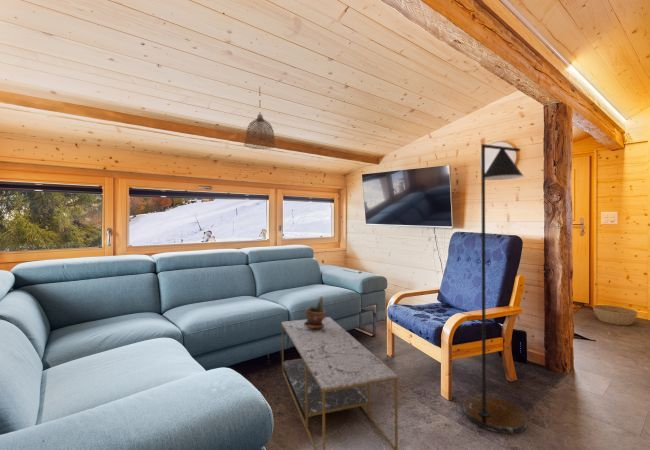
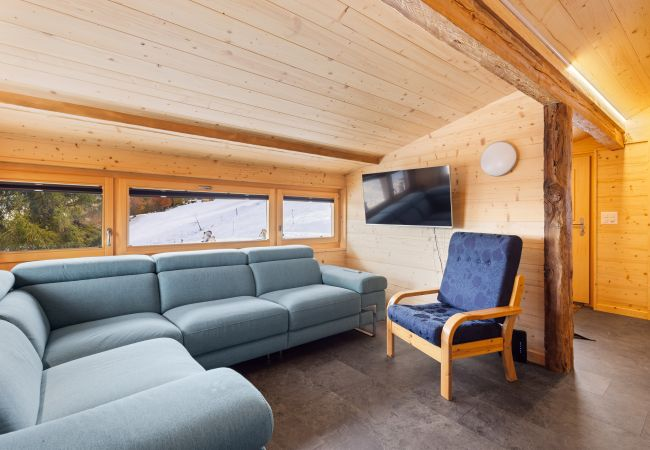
- basket [592,304,639,326]
- pendant lamp [243,85,277,150]
- floor lamp [462,143,528,434]
- coffee table [281,316,399,450]
- potted plant [304,295,327,329]
